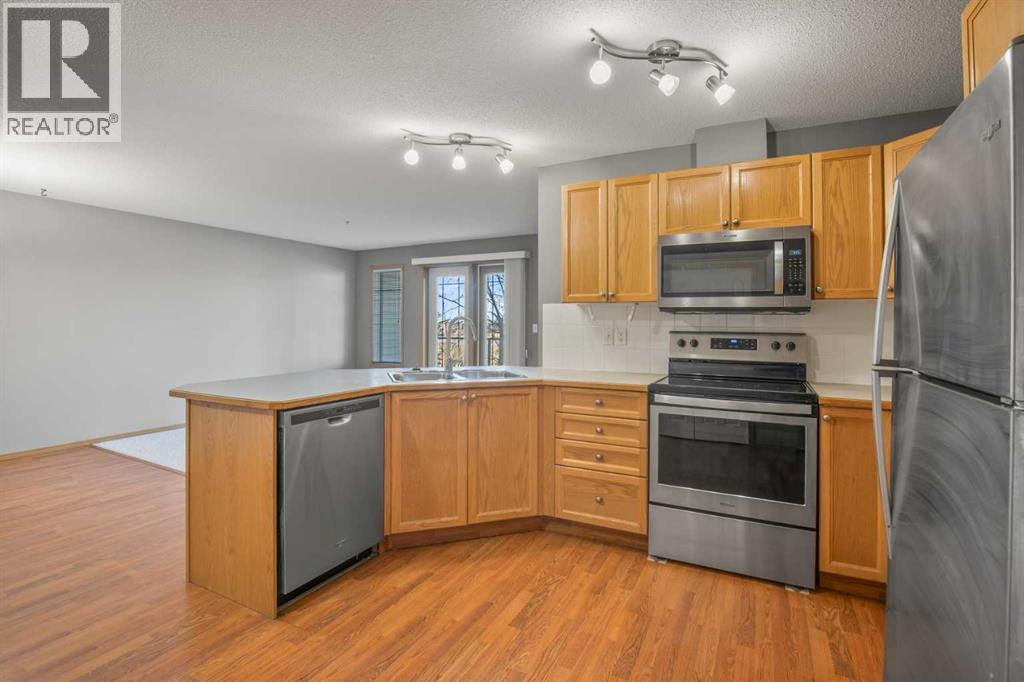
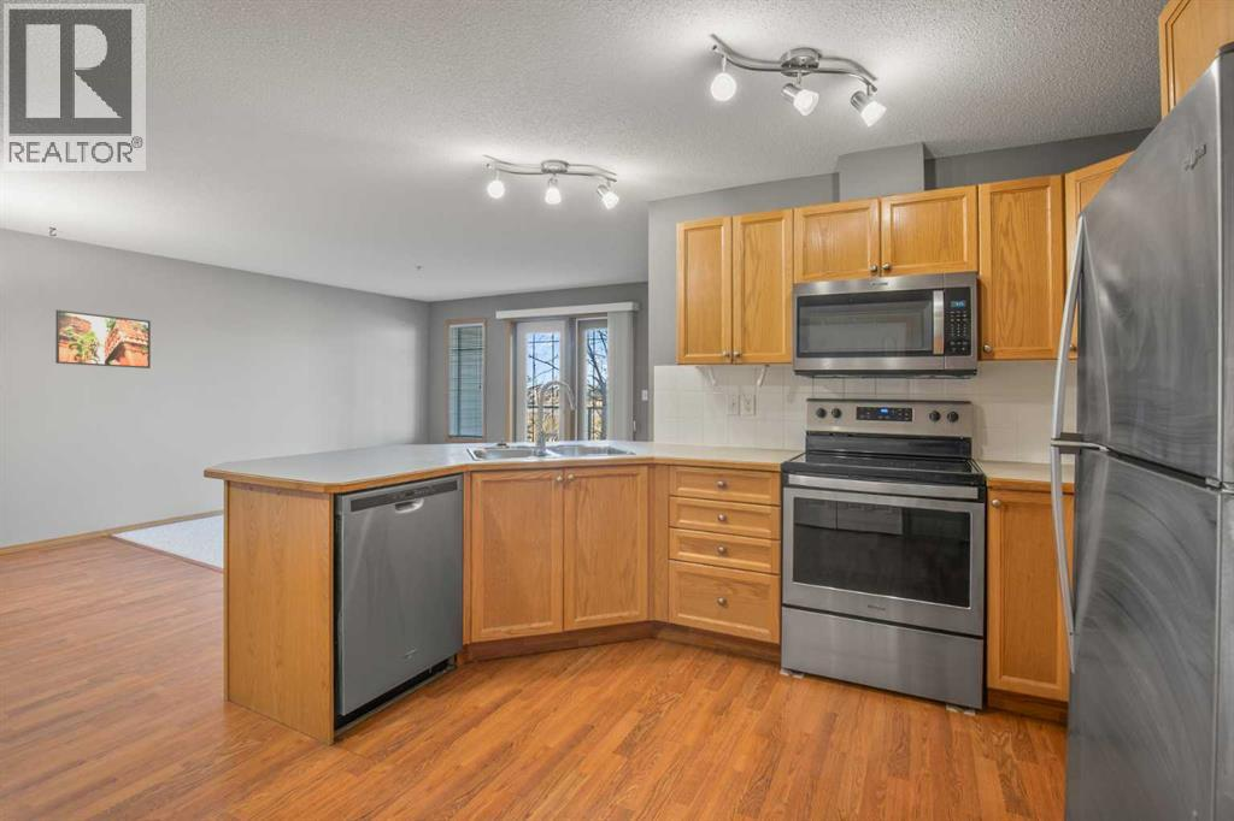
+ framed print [54,309,152,370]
